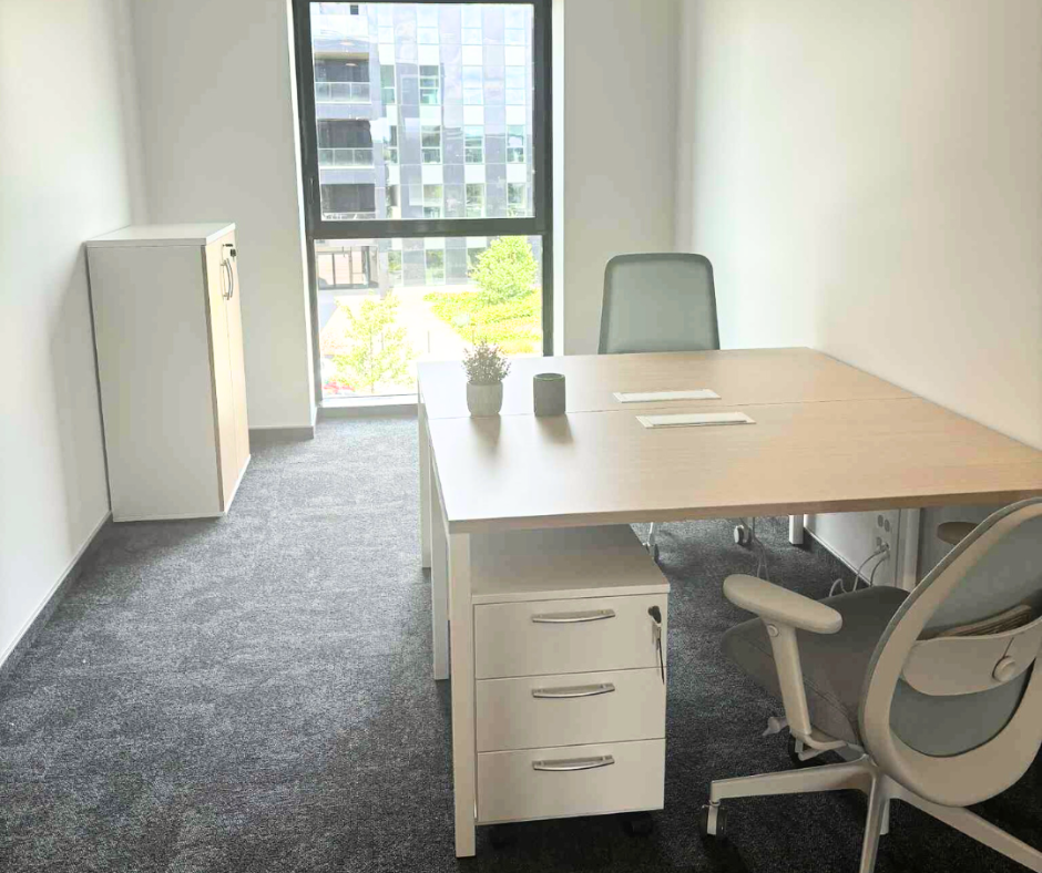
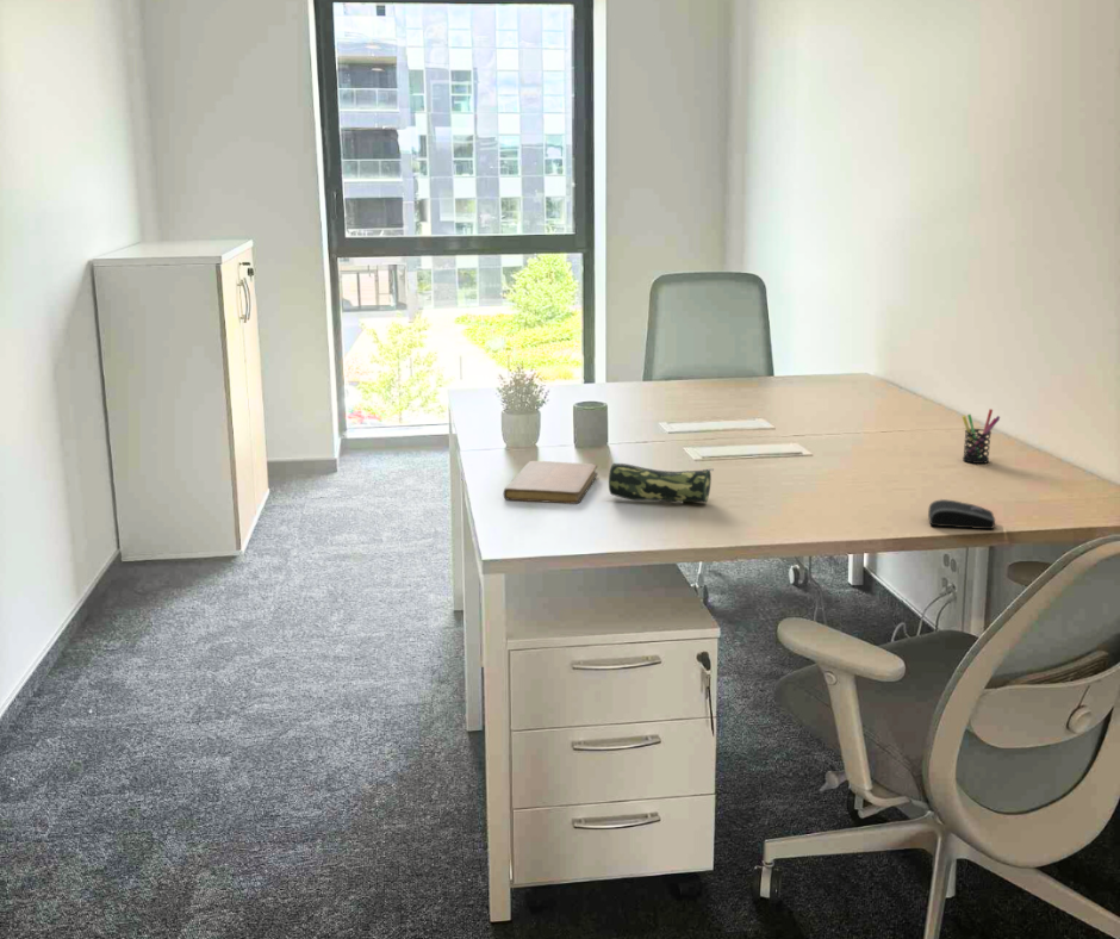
+ notebook [503,460,599,505]
+ pen holder [962,408,1001,465]
+ computer mouse [927,498,996,530]
+ pencil case [608,462,716,504]
